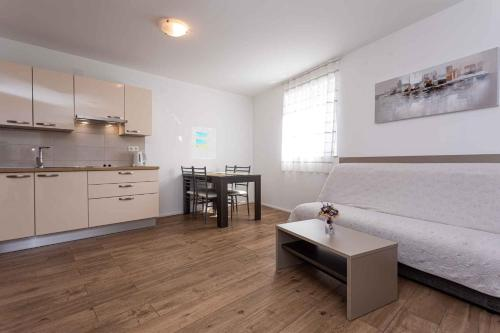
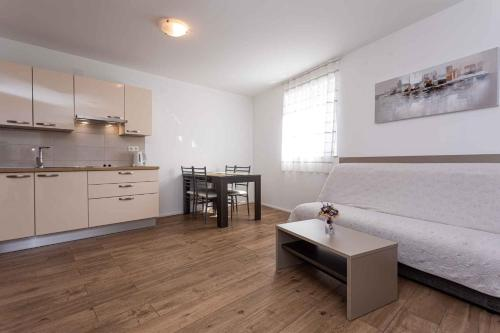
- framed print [190,126,216,160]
